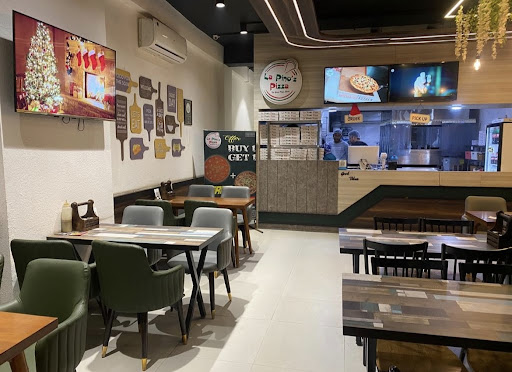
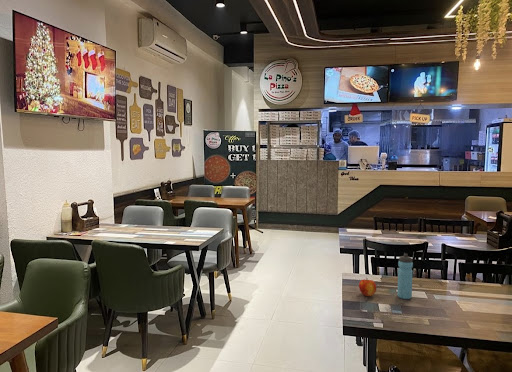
+ apple [358,278,377,297]
+ water bottle [396,253,414,300]
